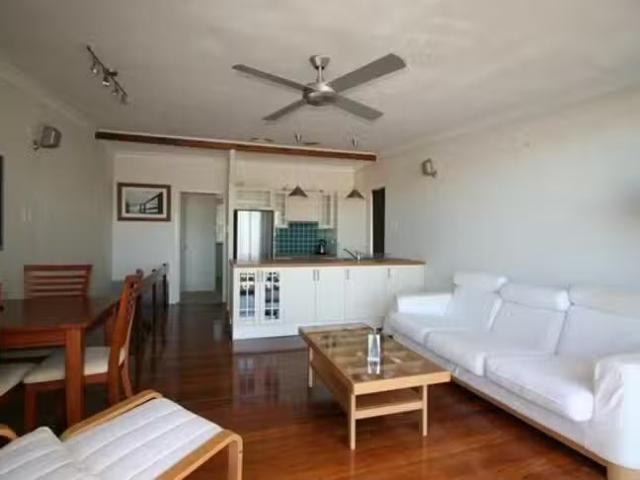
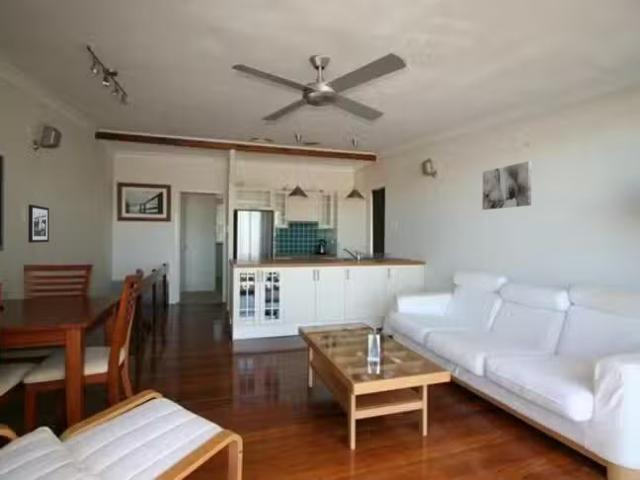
+ wall art [481,160,533,211]
+ picture frame [27,204,50,244]
